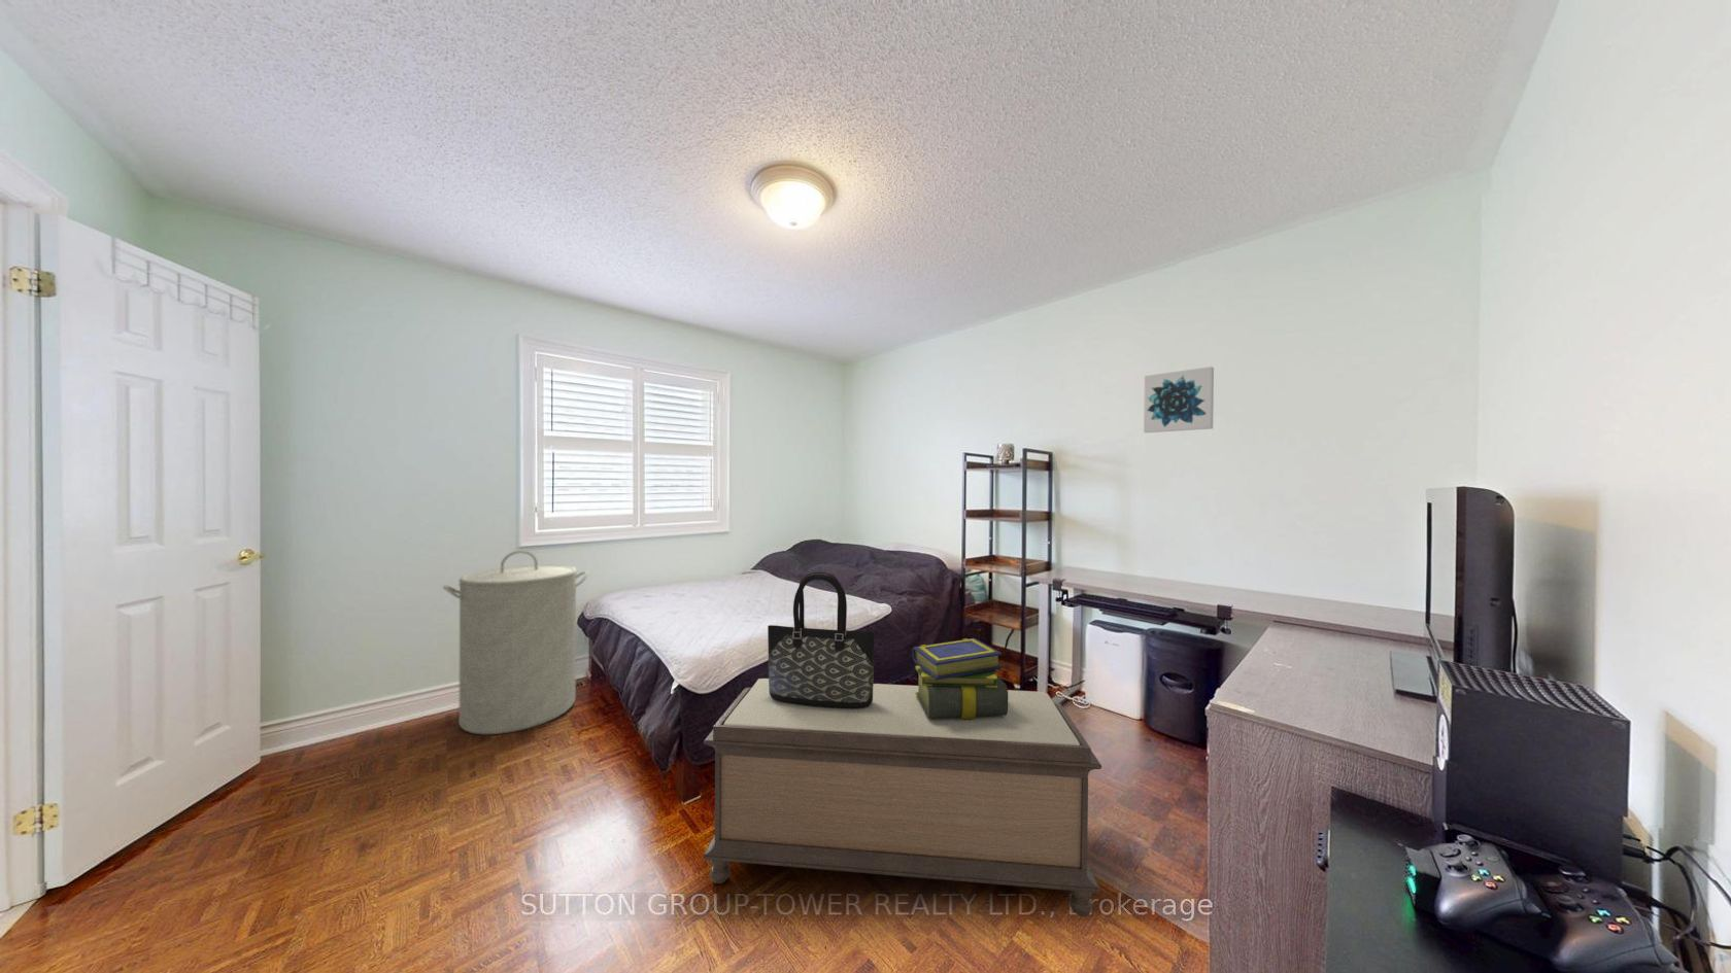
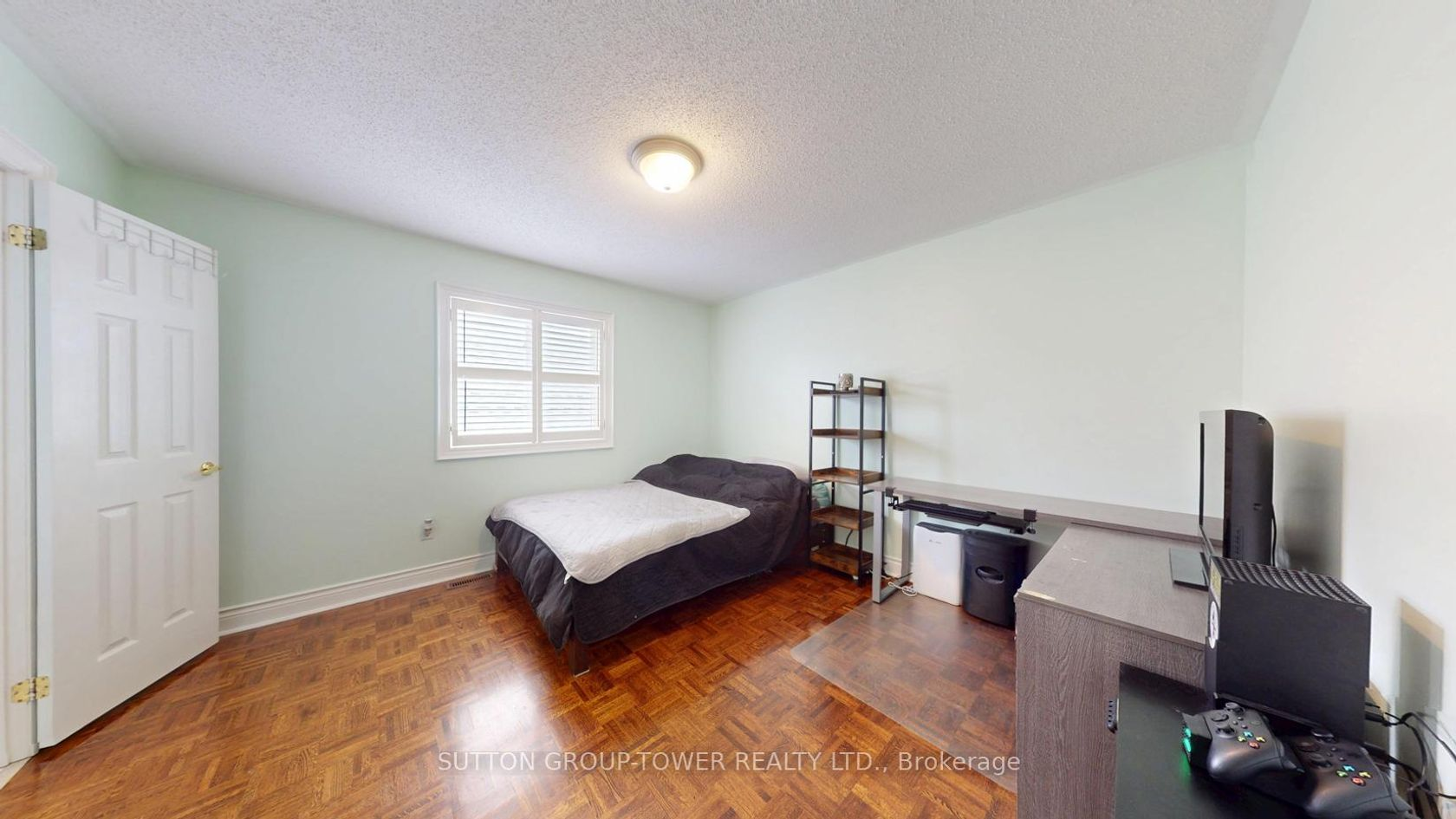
- wall art [1143,366,1215,434]
- bench [701,677,1102,917]
- laundry hamper [442,549,590,735]
- tote bag [767,570,876,708]
- stack of books [912,637,1008,720]
